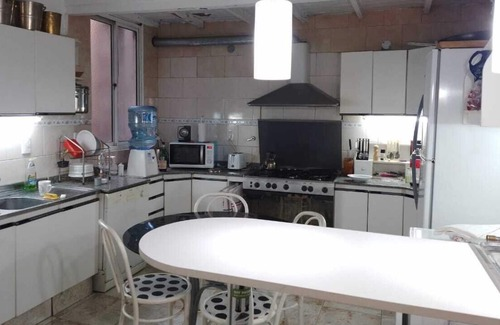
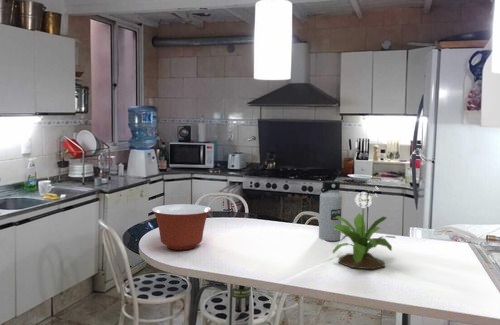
+ potted flower [332,186,397,270]
+ mixing bowl [151,203,212,251]
+ water bottle [318,180,343,242]
